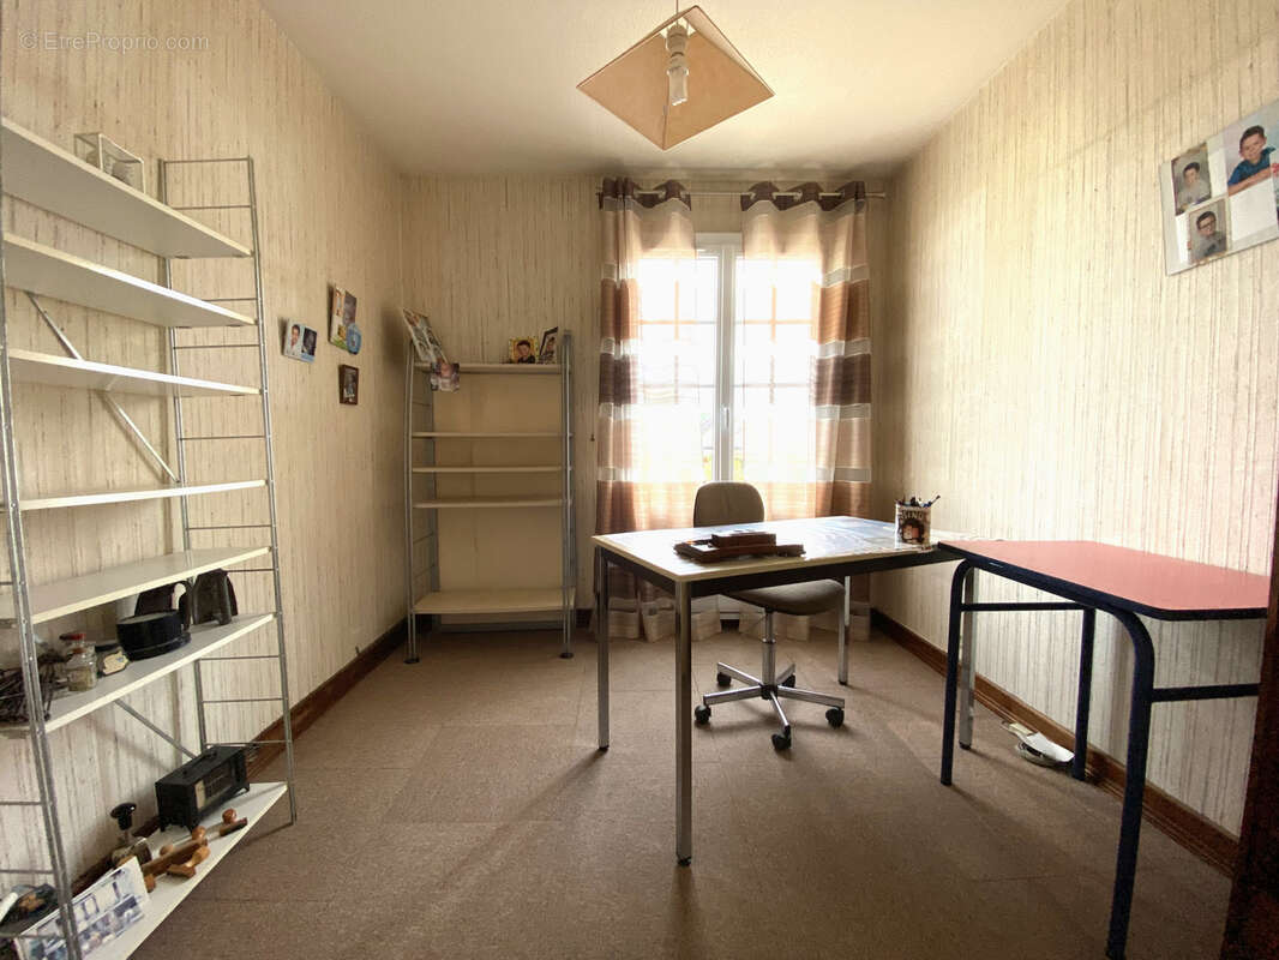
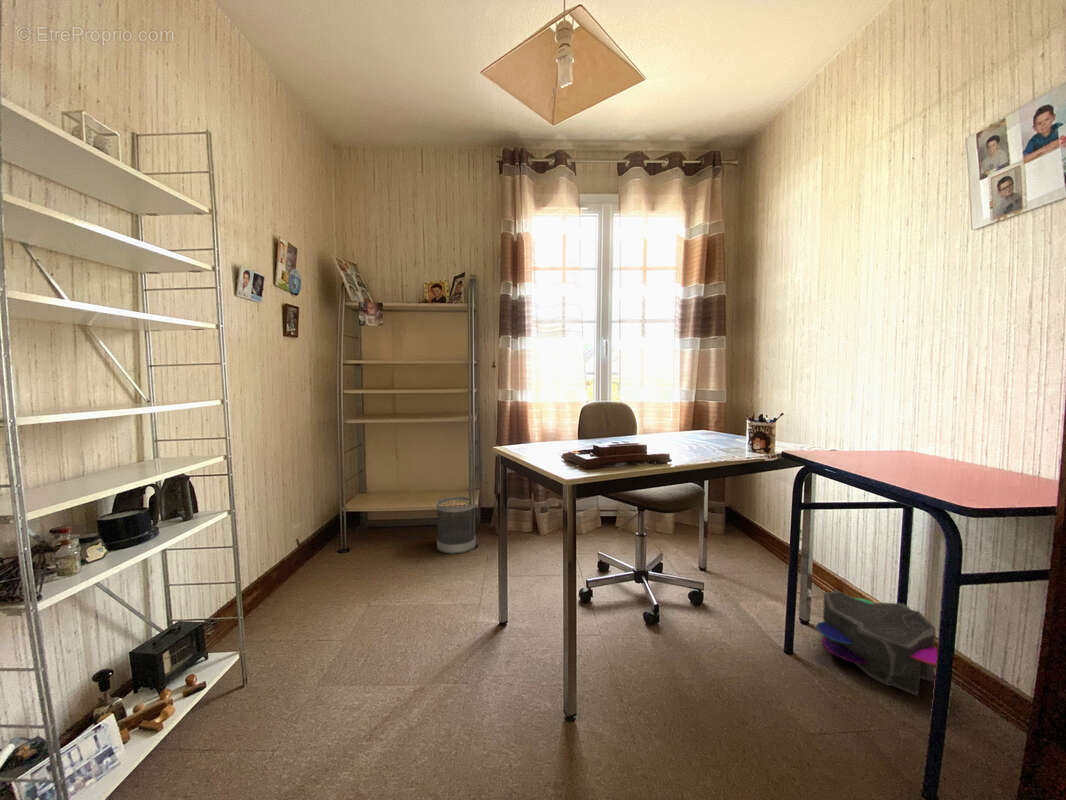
+ wastebasket [435,496,477,555]
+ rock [815,590,955,698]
